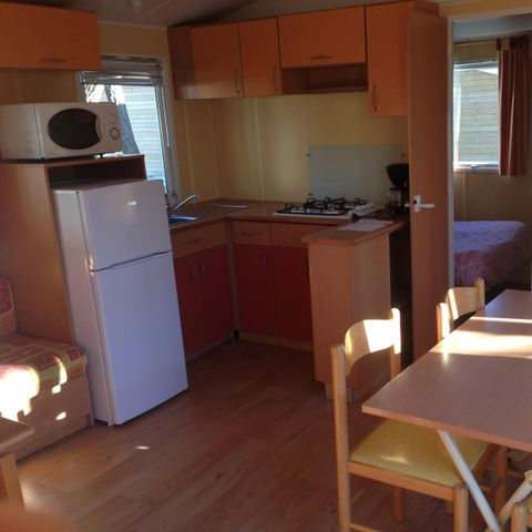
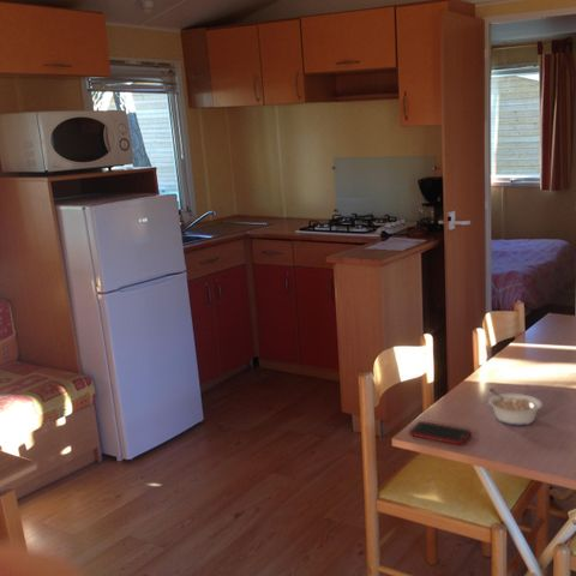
+ legume [487,386,544,426]
+ cell phone [408,420,473,446]
